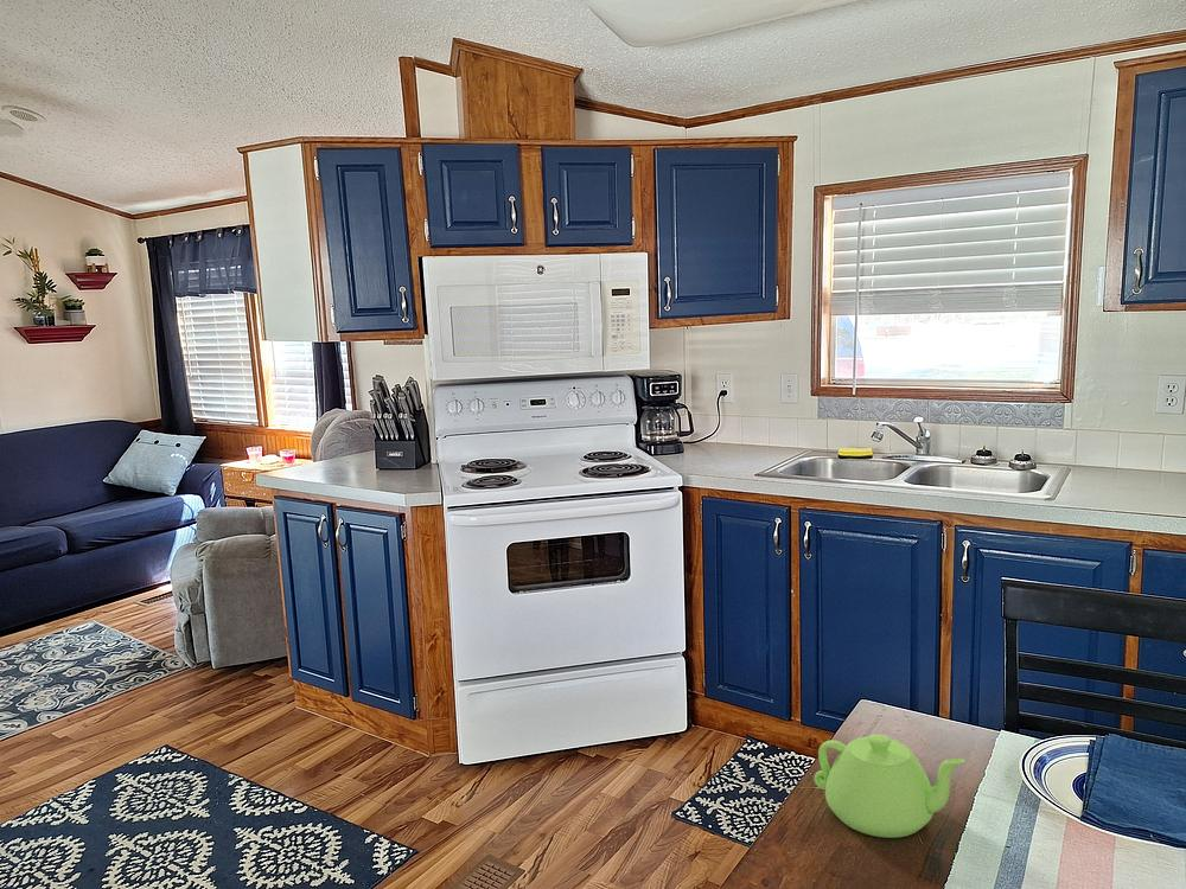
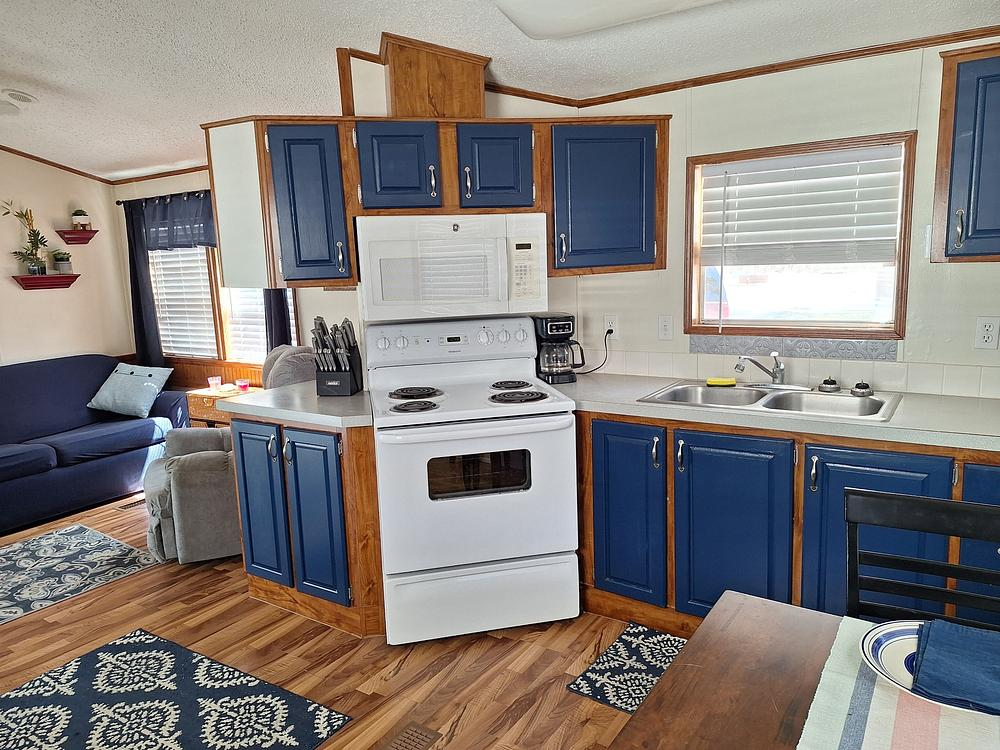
- teapot [812,733,967,839]
